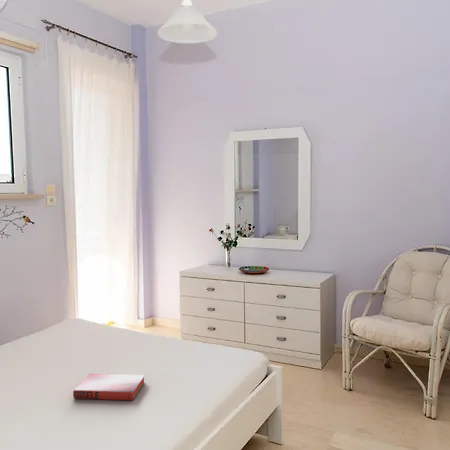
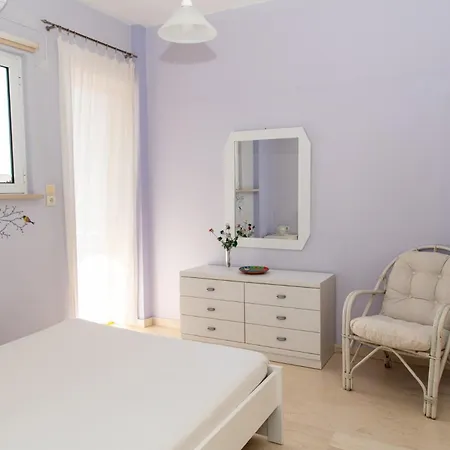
- hardback book [72,373,146,401]
